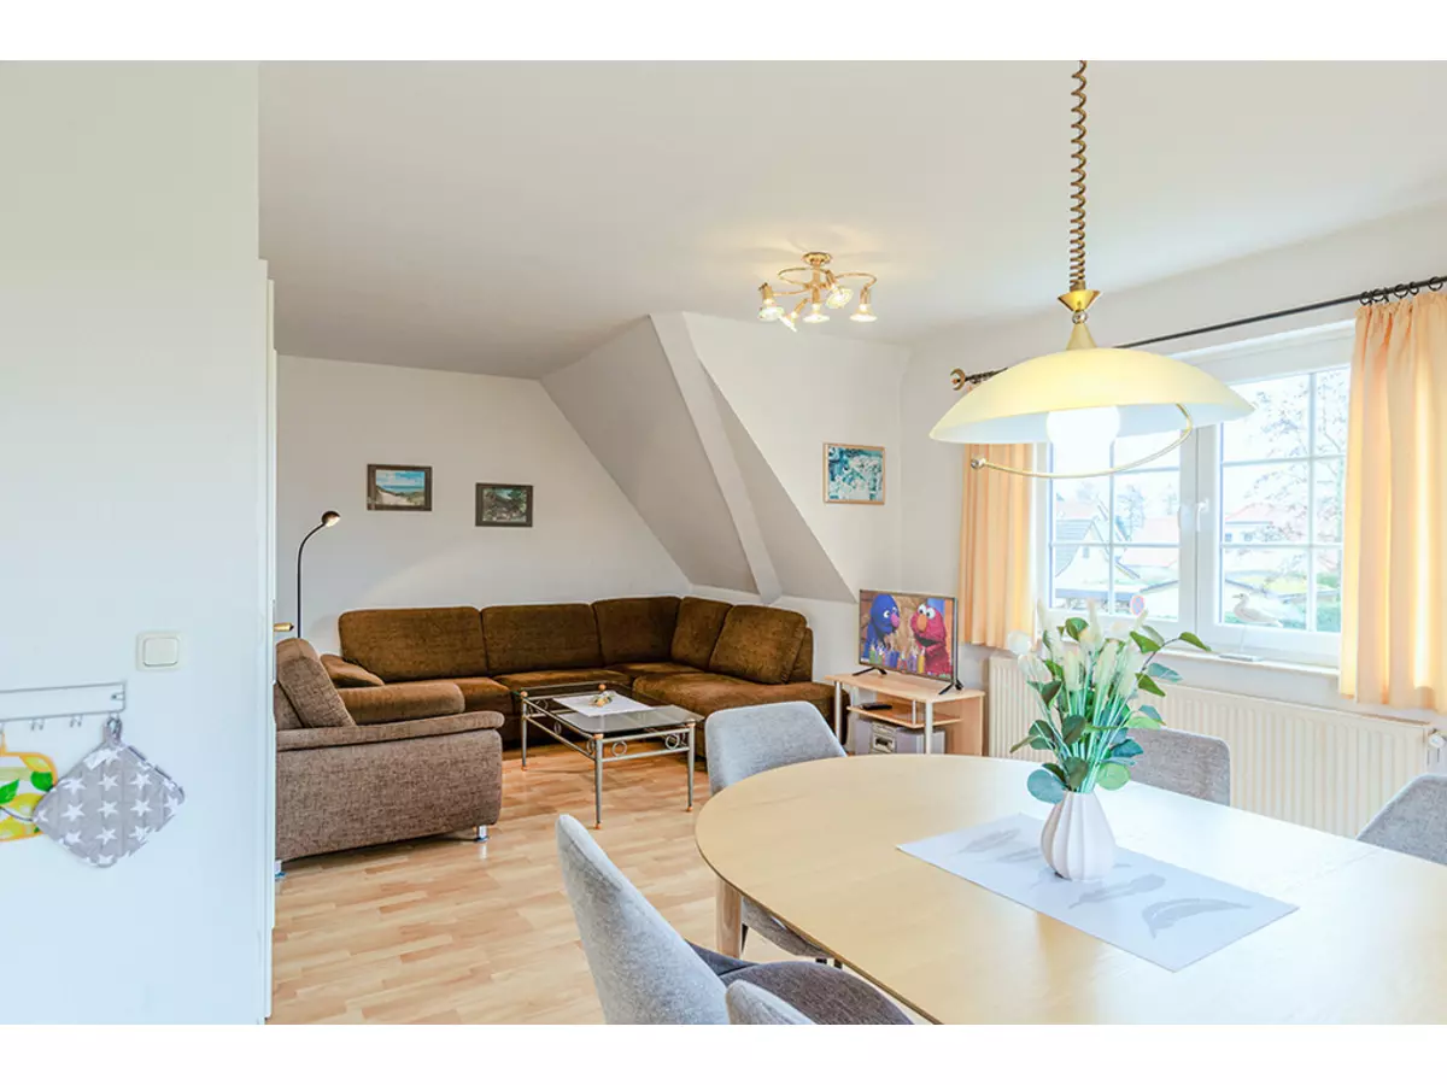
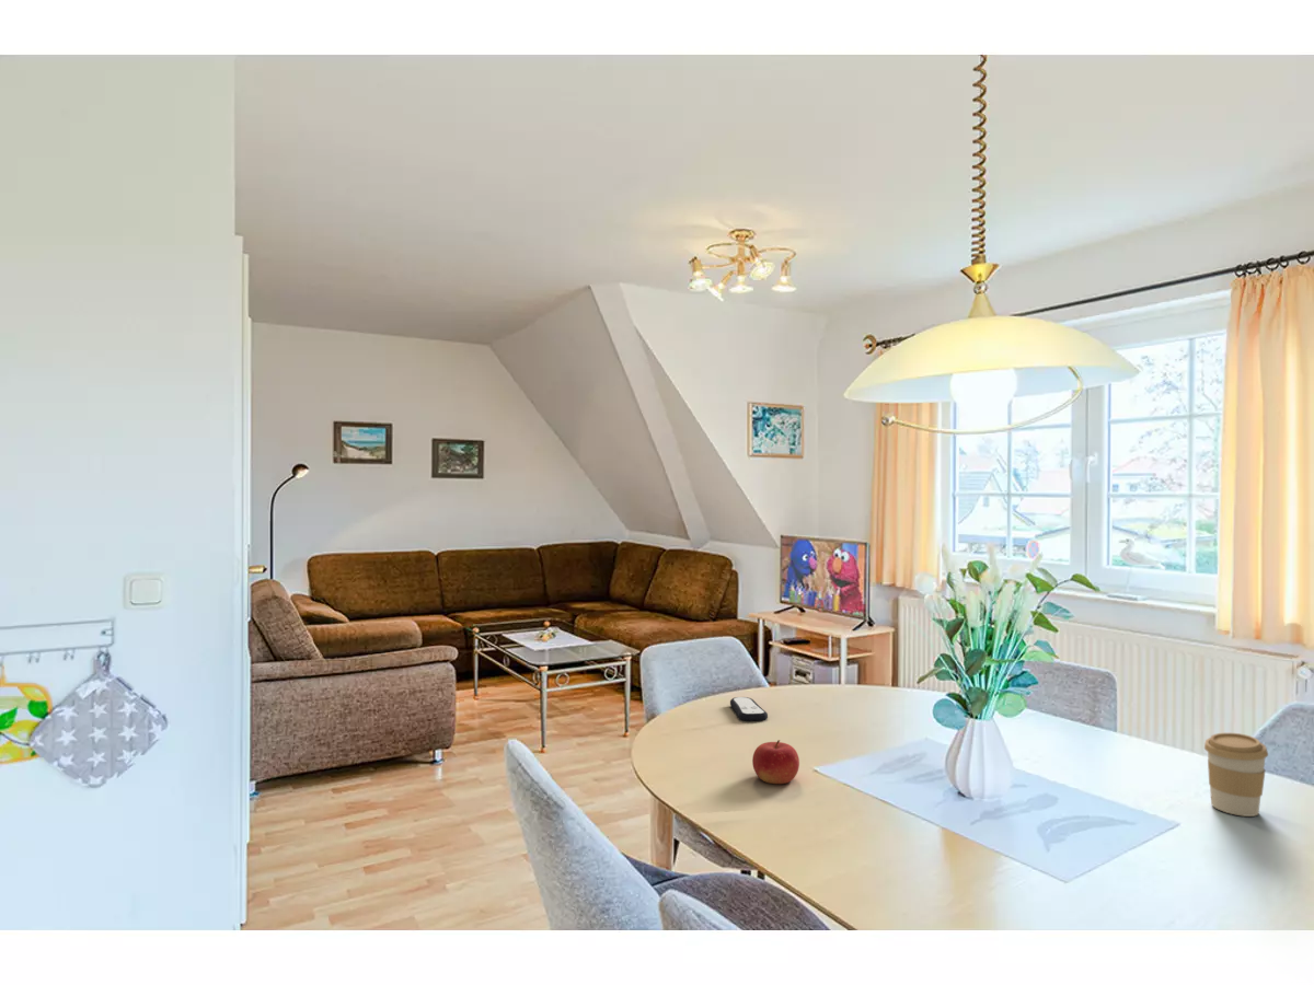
+ coffee cup [1203,732,1269,818]
+ remote control [729,696,769,722]
+ fruit [751,739,800,785]
